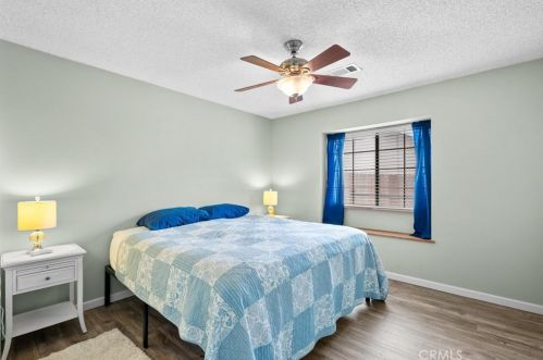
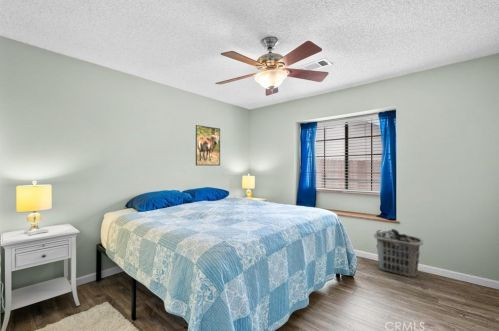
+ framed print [195,124,221,167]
+ clothes hamper [373,228,424,278]
